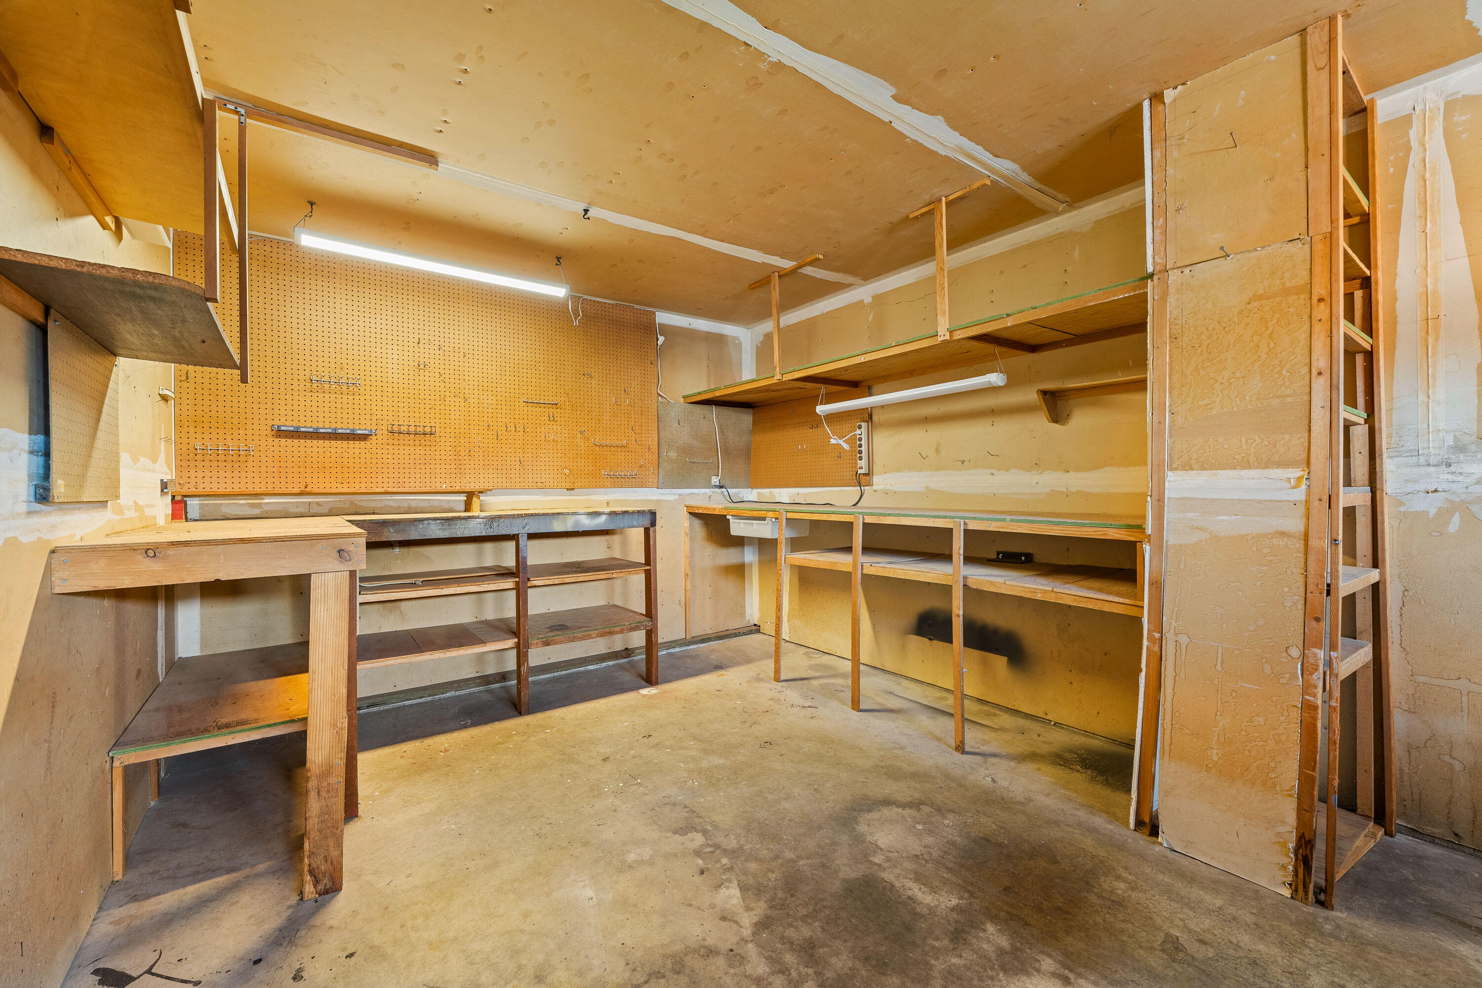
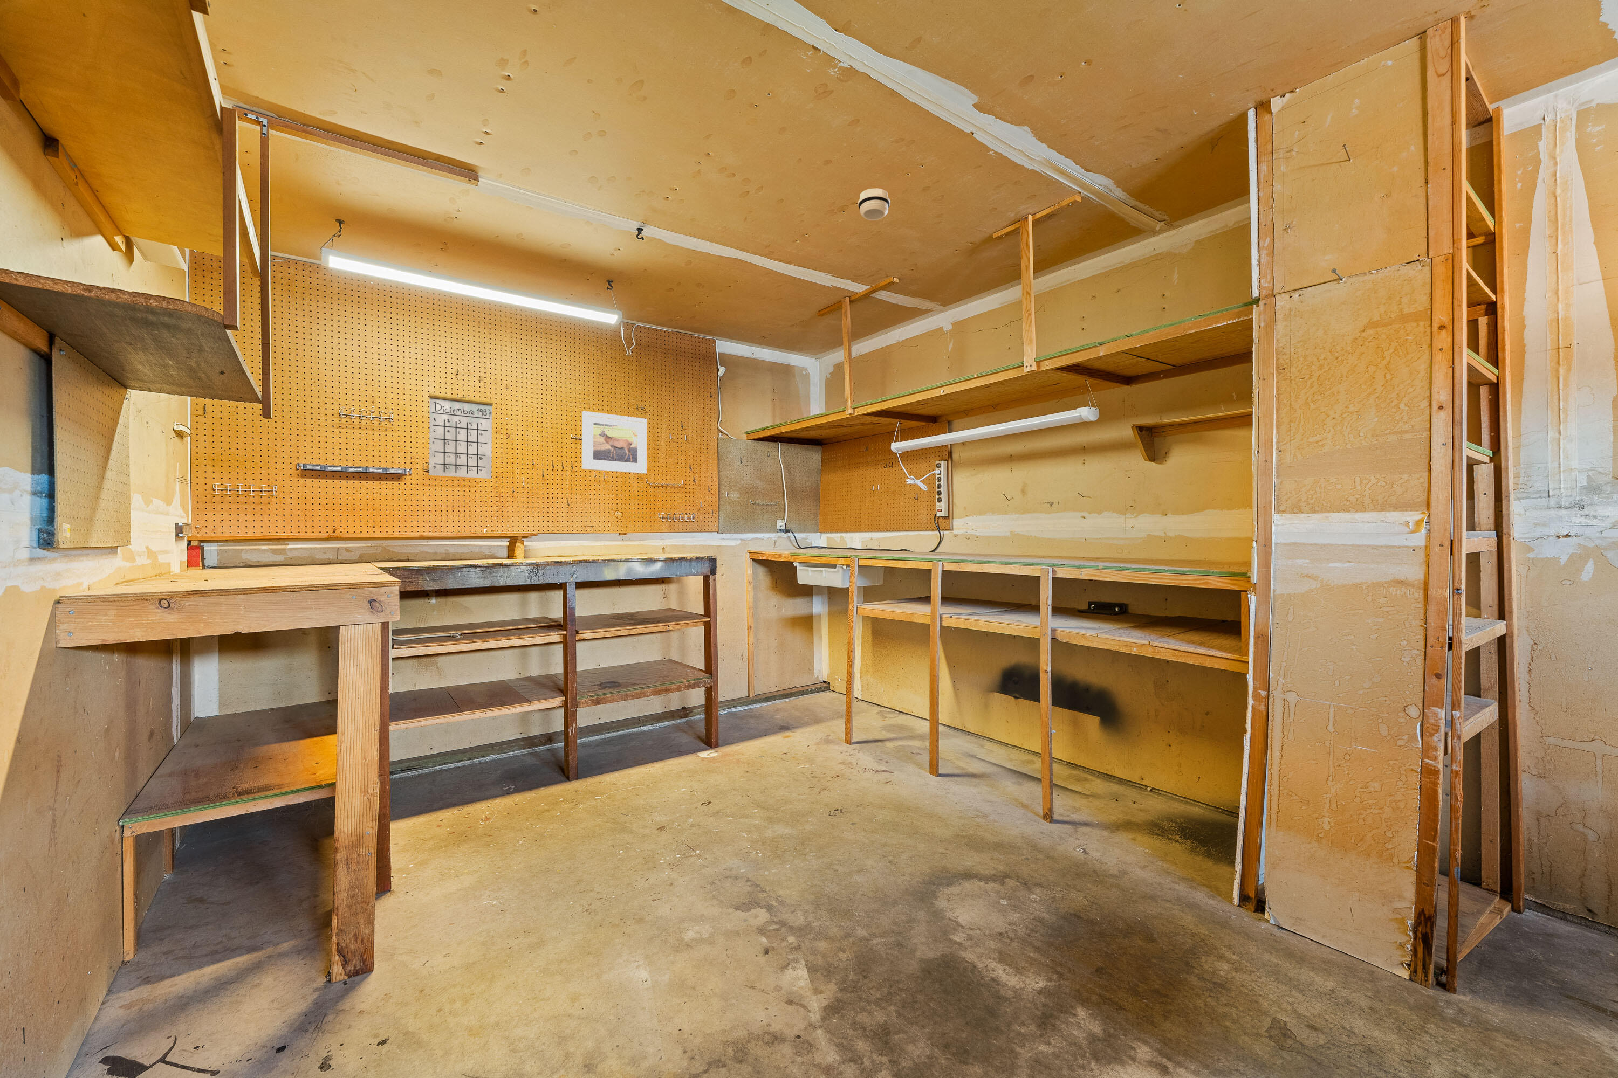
+ smoke detector [857,188,891,220]
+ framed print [581,410,648,474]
+ calendar [429,379,494,479]
